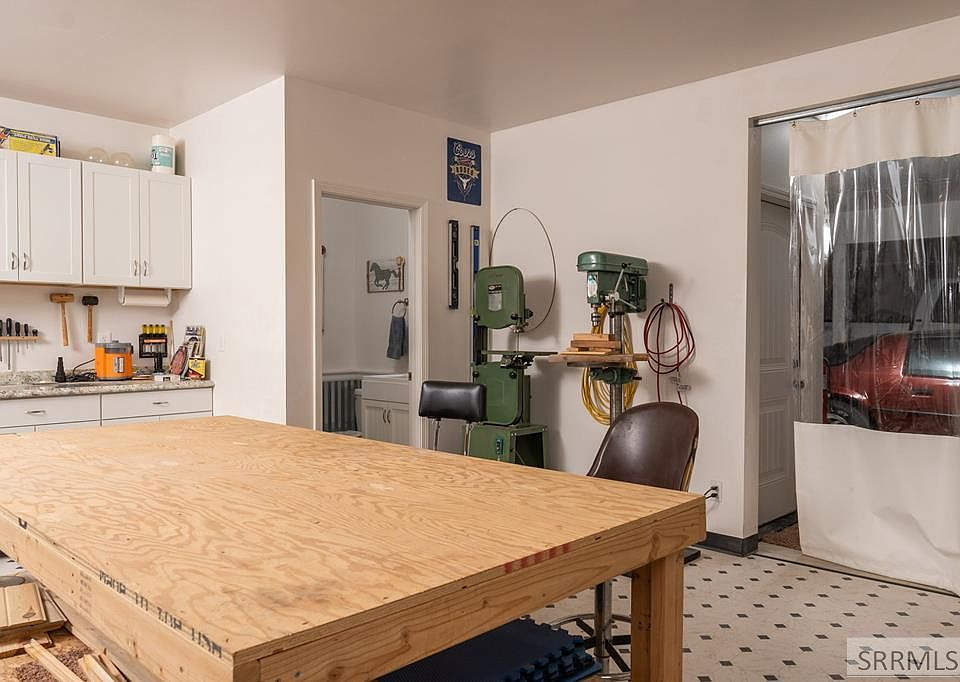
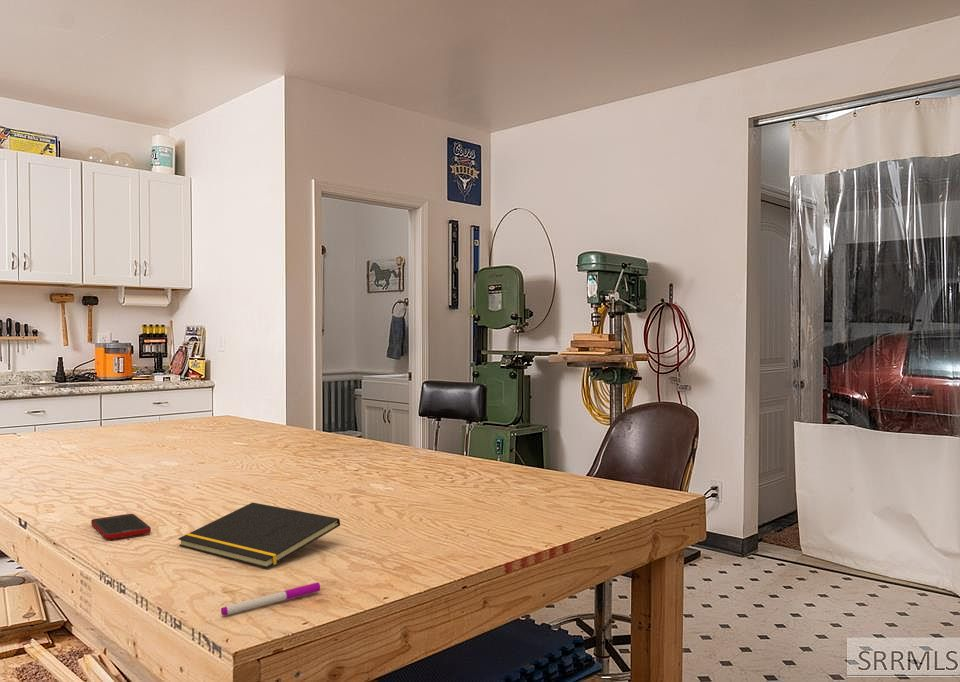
+ notepad [177,501,341,569]
+ cell phone [90,513,152,540]
+ pen [220,581,321,616]
